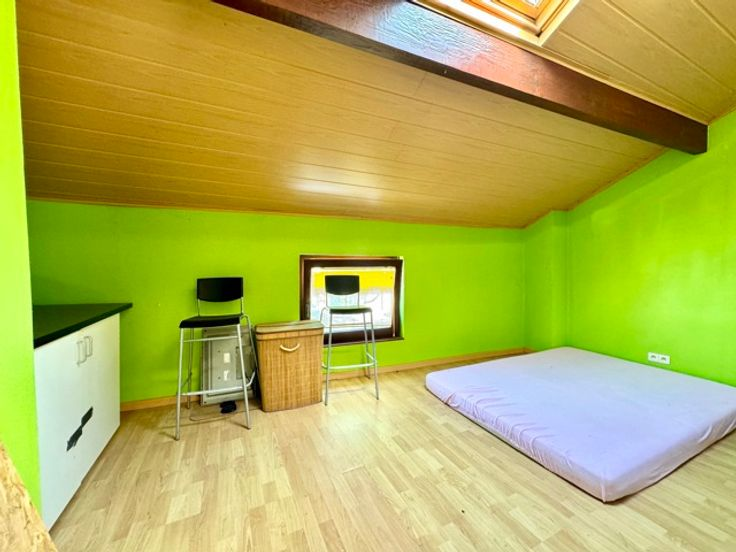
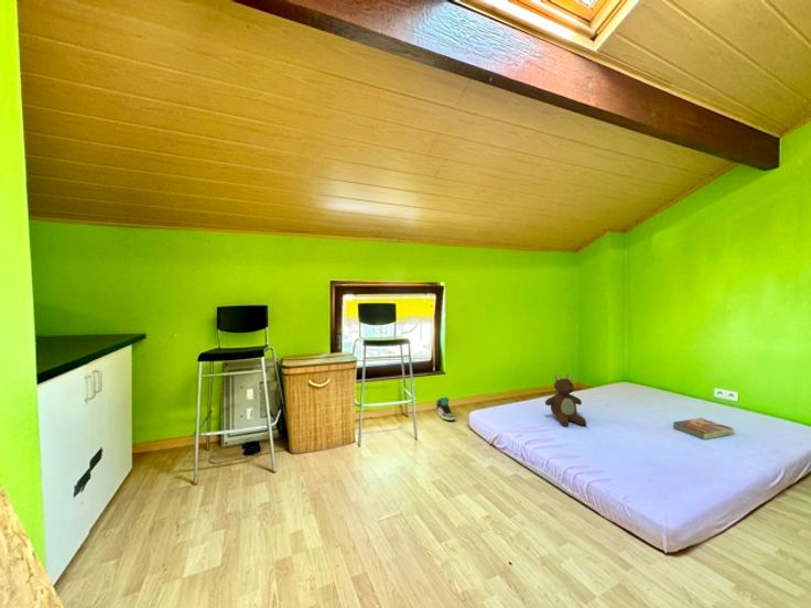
+ textbook [672,417,735,441]
+ teddy bear [544,373,587,427]
+ sneaker [435,395,456,422]
